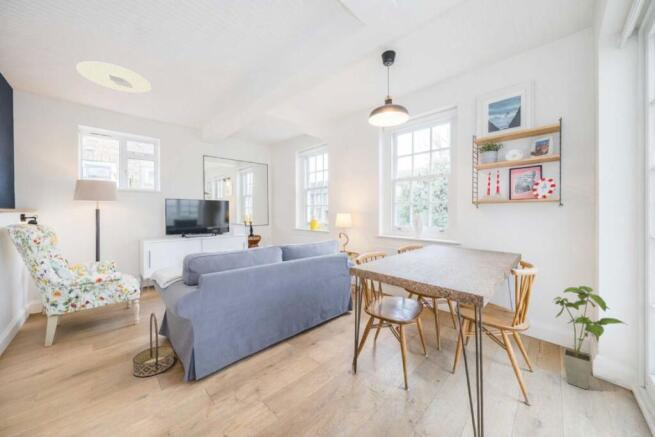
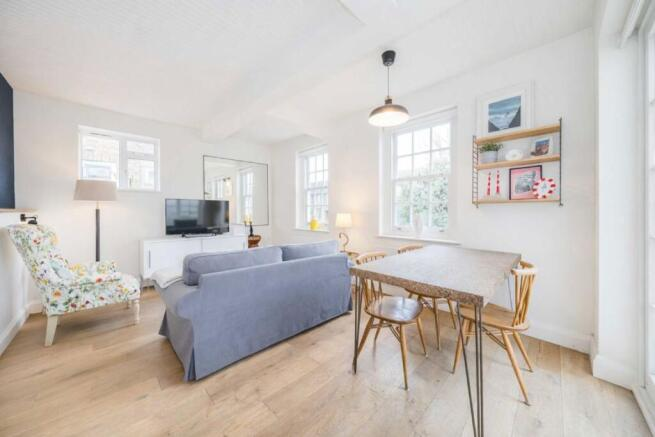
- ceiling light [75,60,153,94]
- house plant [552,285,628,390]
- basket [132,312,175,378]
